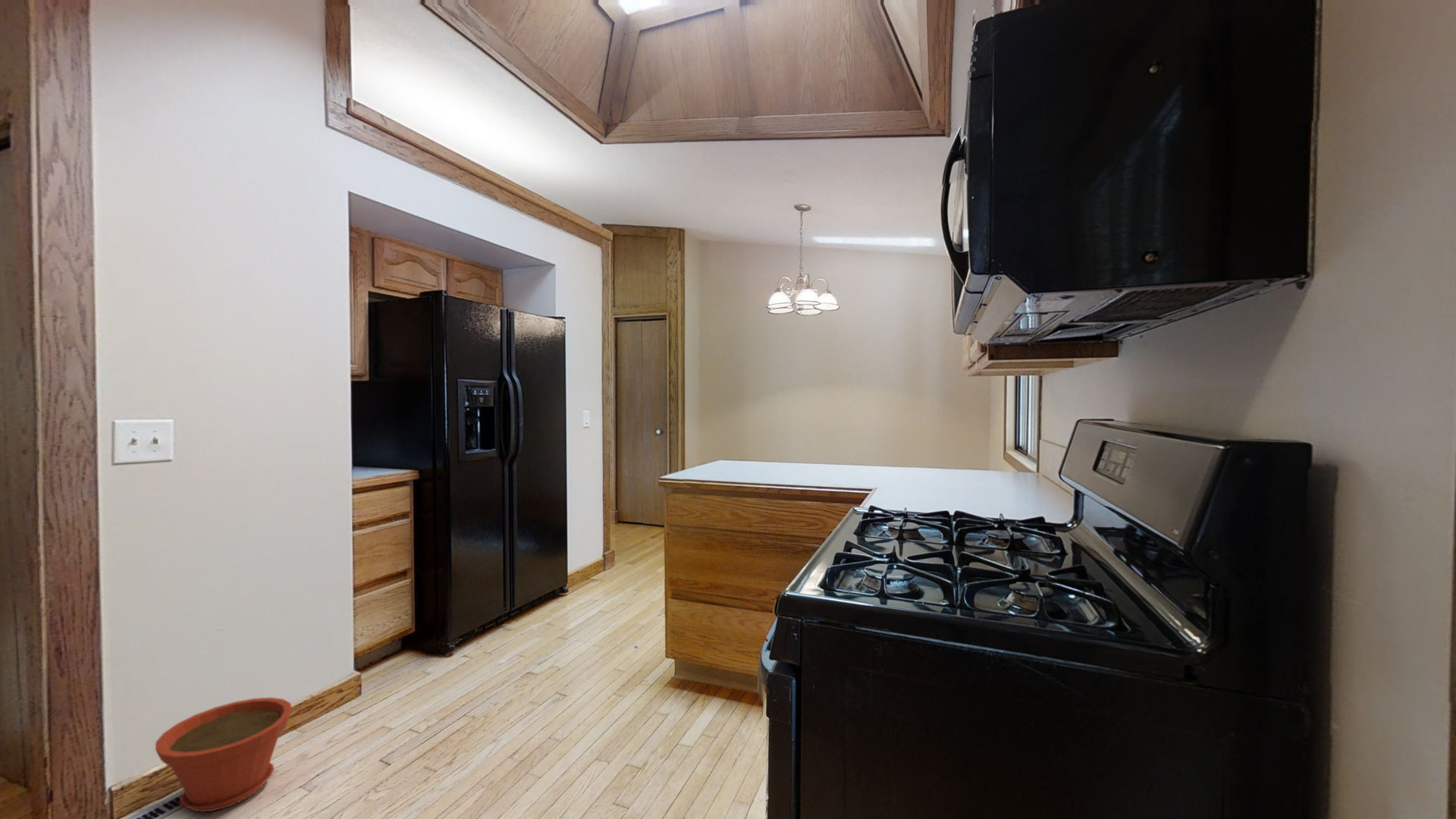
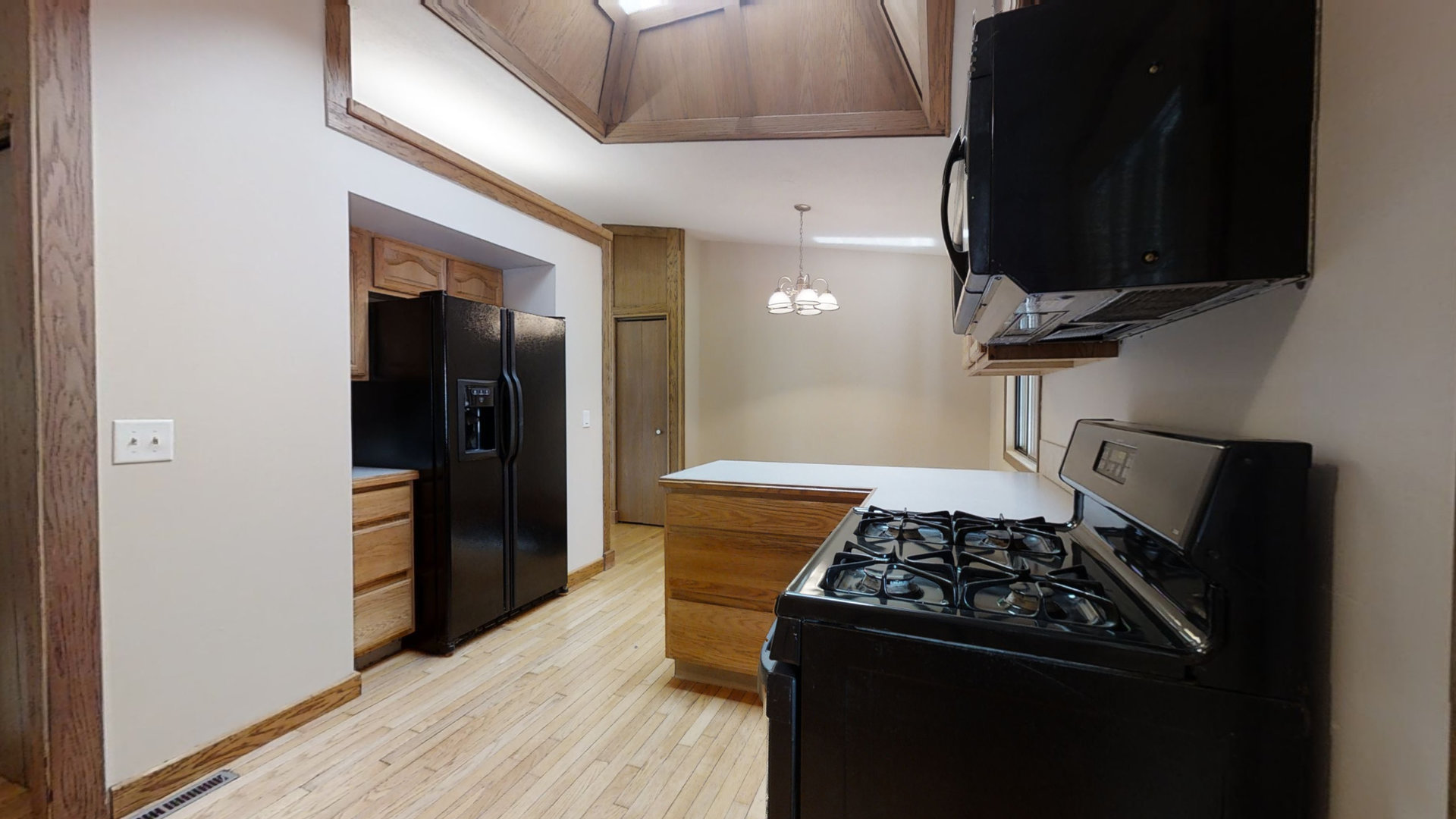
- plant pot [155,697,293,813]
